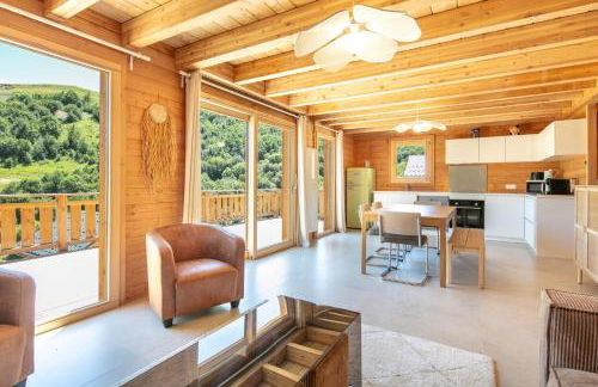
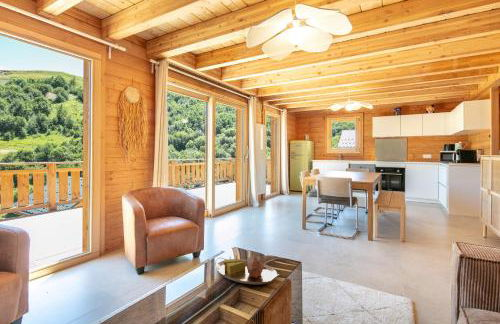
+ serving tray [214,254,281,285]
